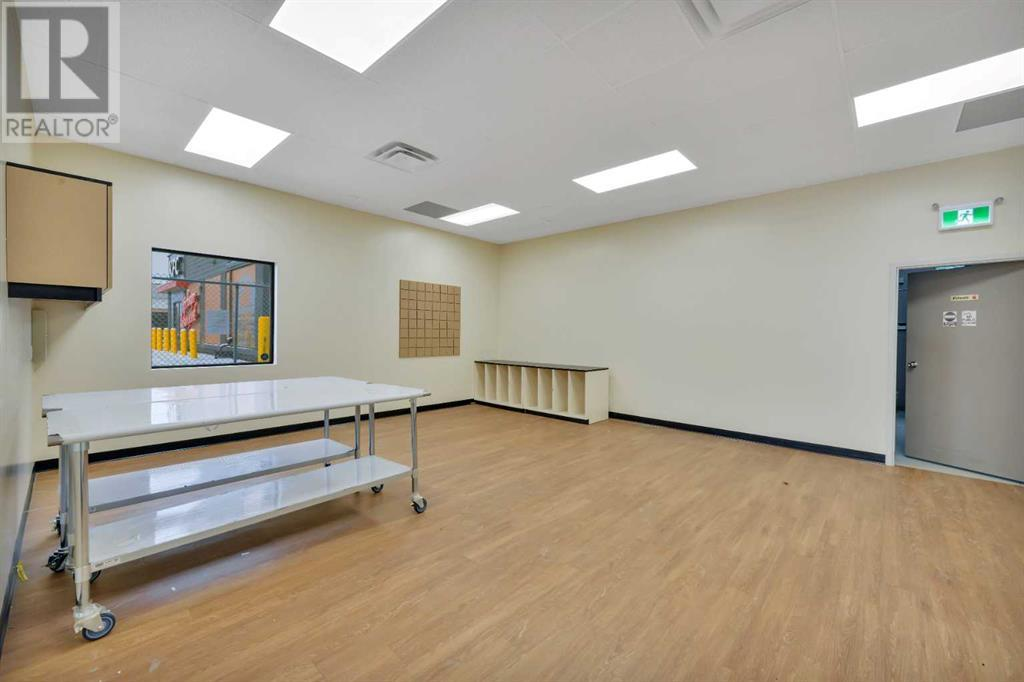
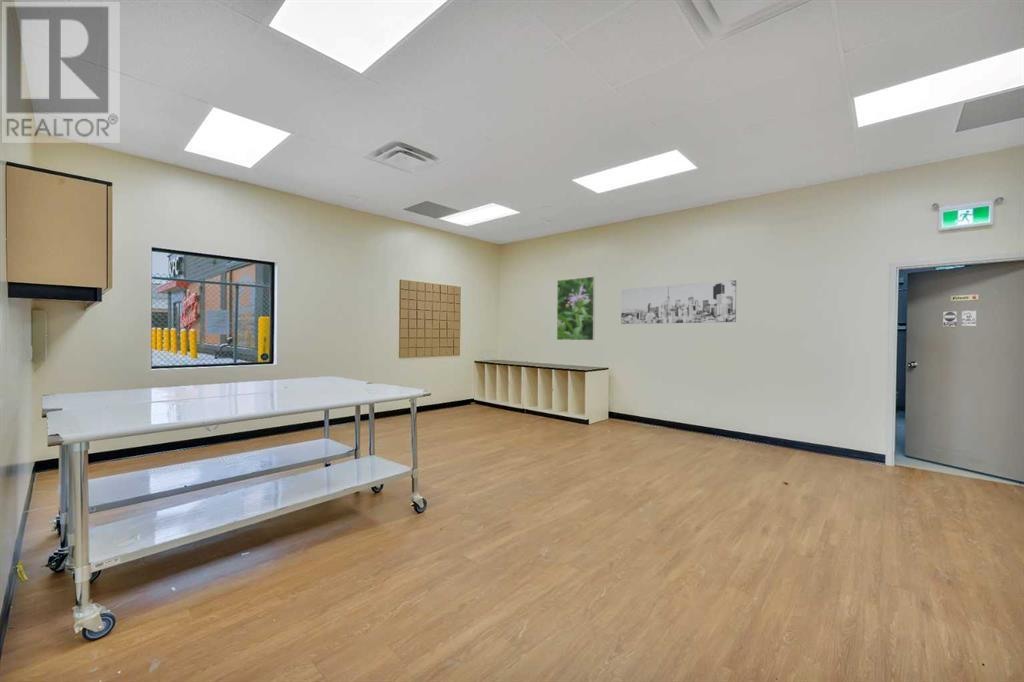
+ wall art [620,279,737,325]
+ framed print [556,275,596,341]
